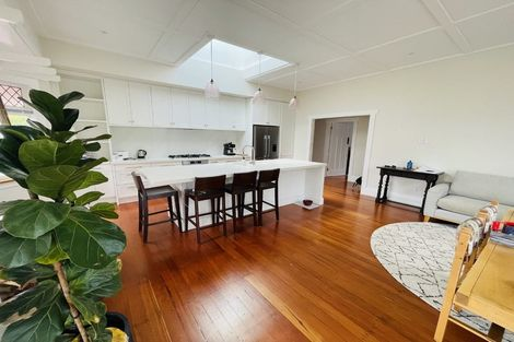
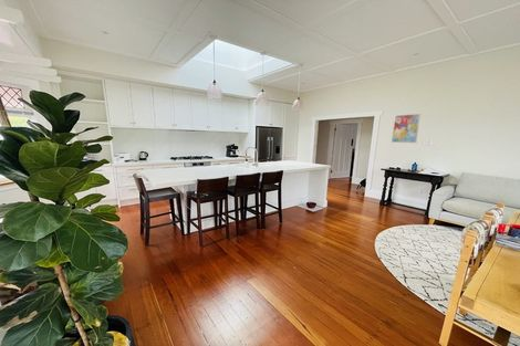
+ wall art [391,113,422,144]
